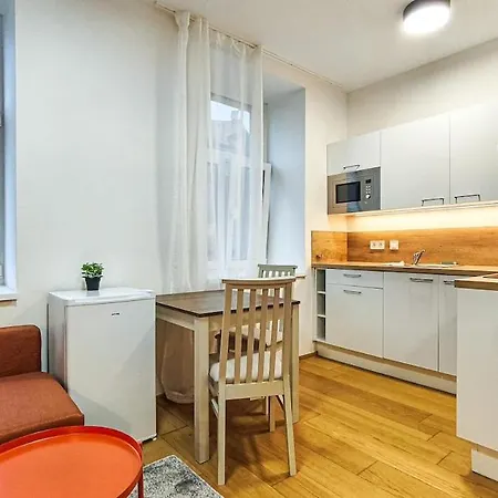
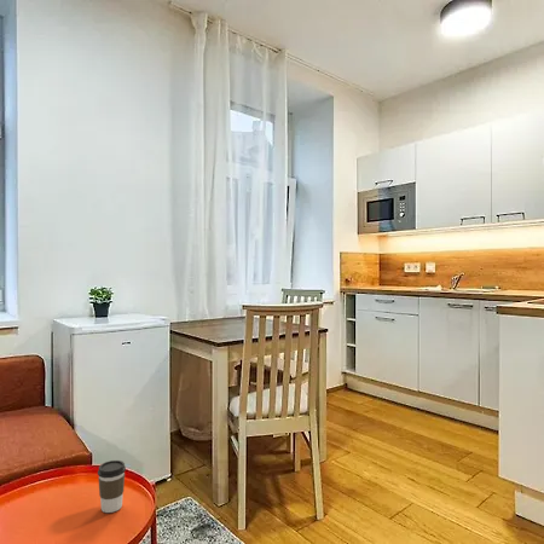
+ coffee cup [97,459,127,514]
